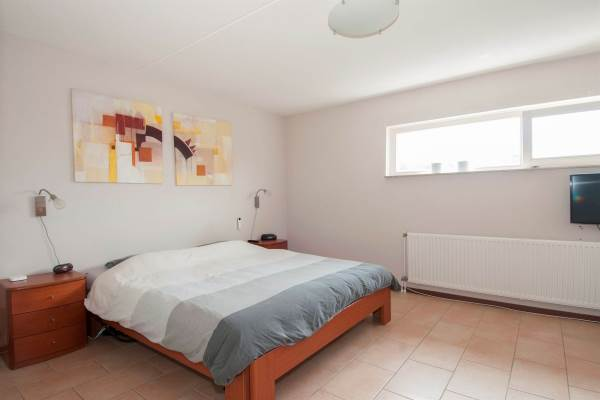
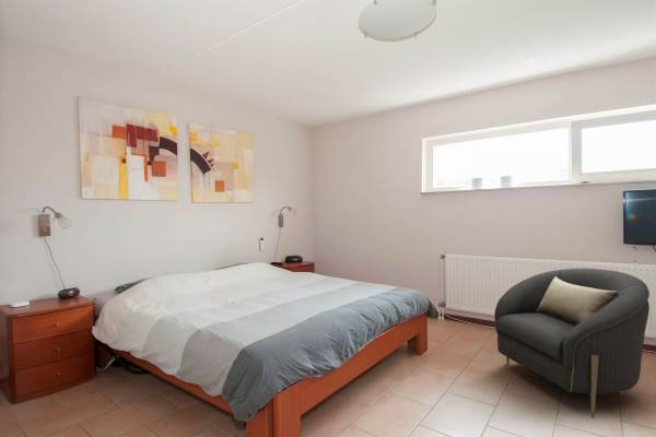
+ armchair [493,268,651,420]
